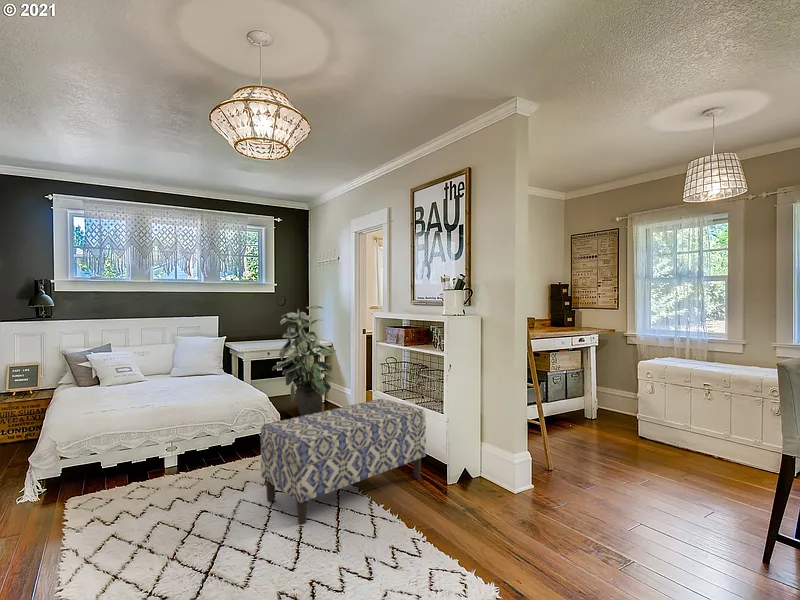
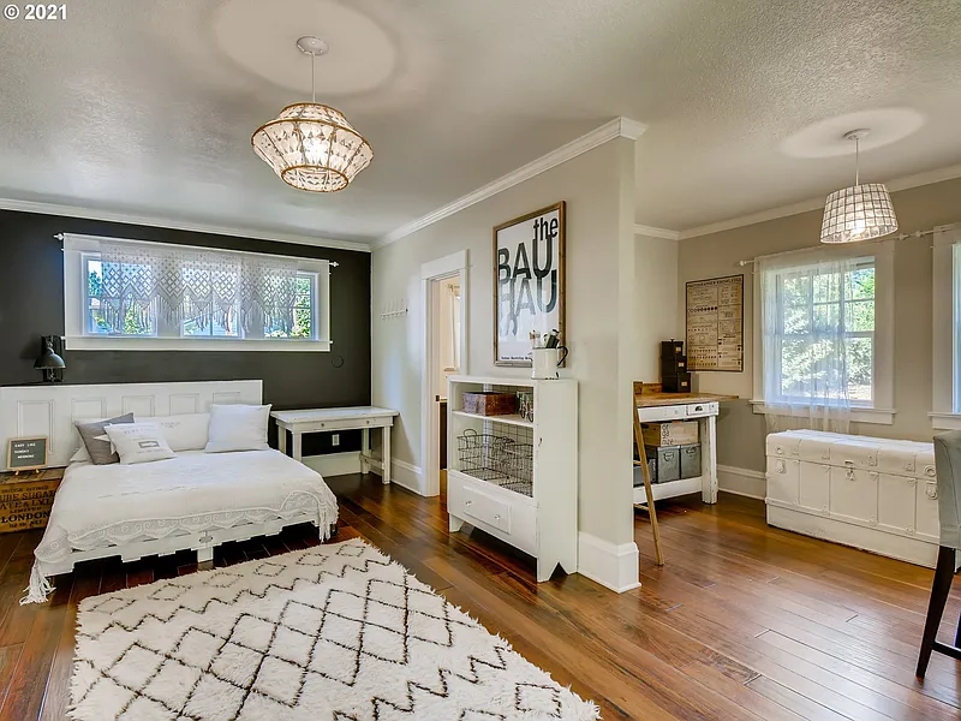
- indoor plant [271,305,337,416]
- bench [259,398,427,526]
